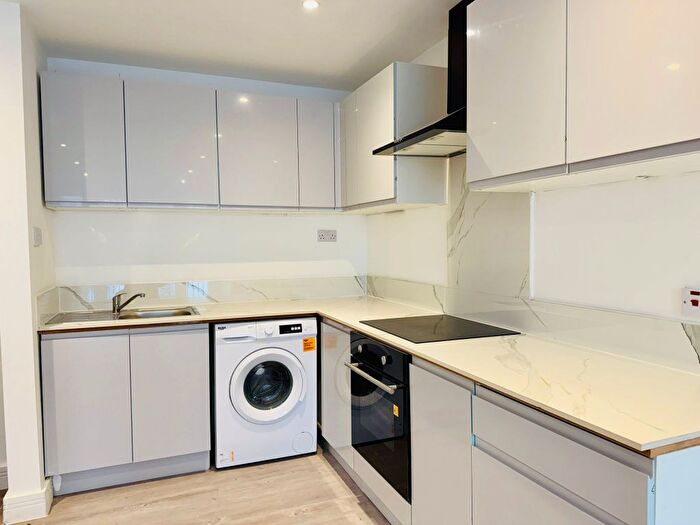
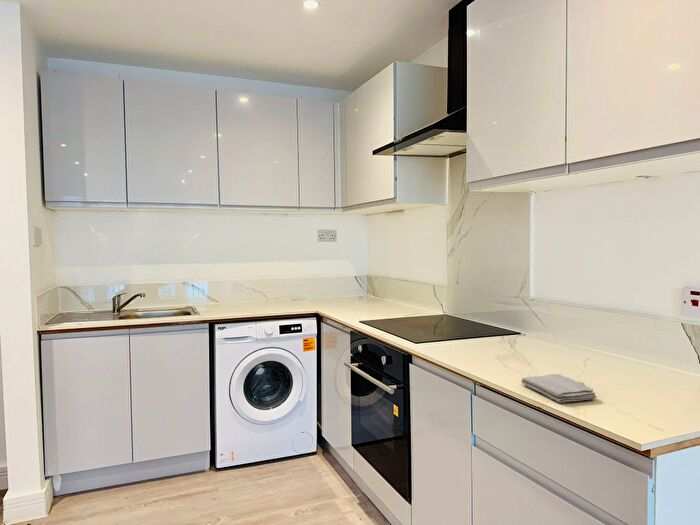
+ washcloth [520,373,598,404]
